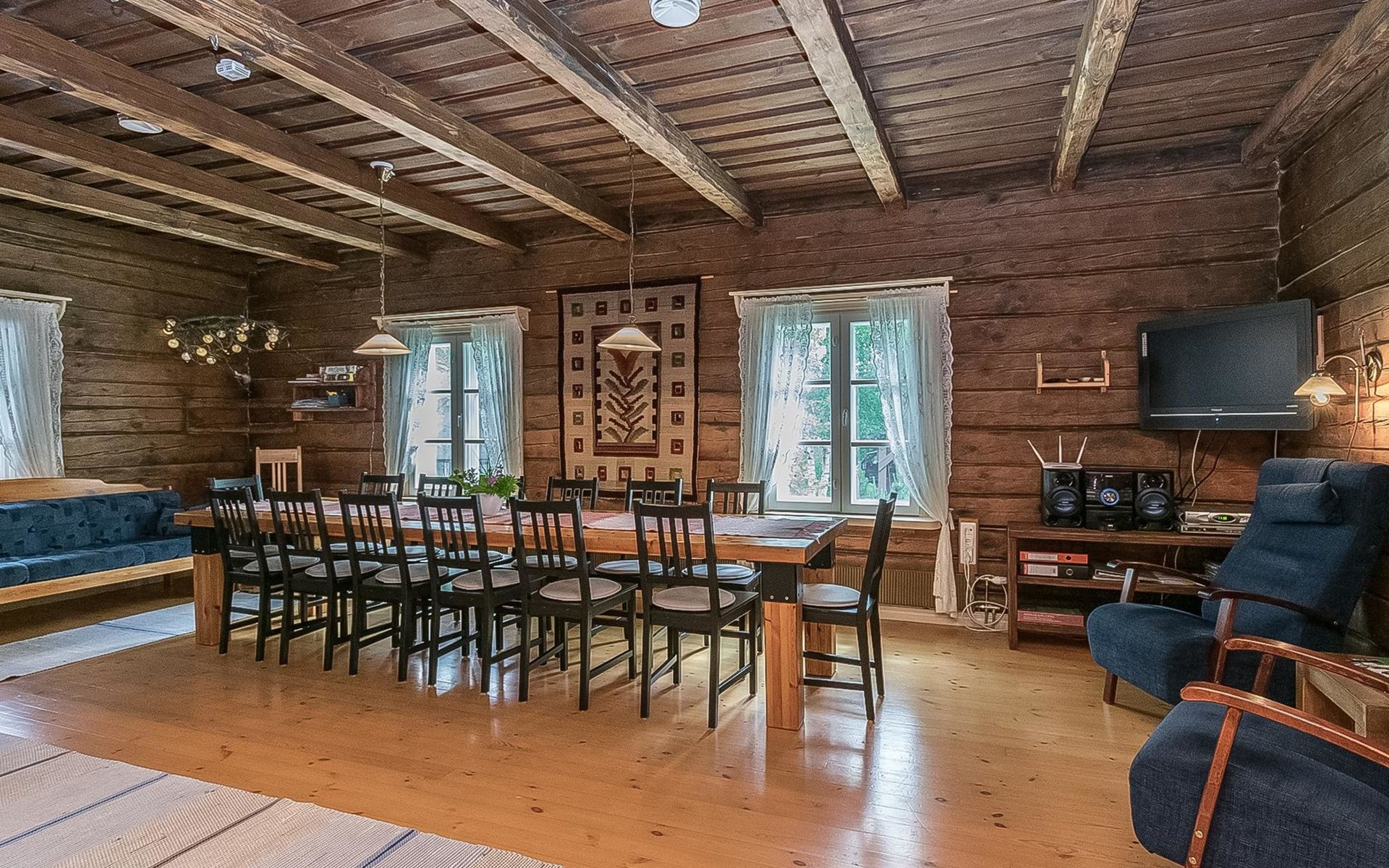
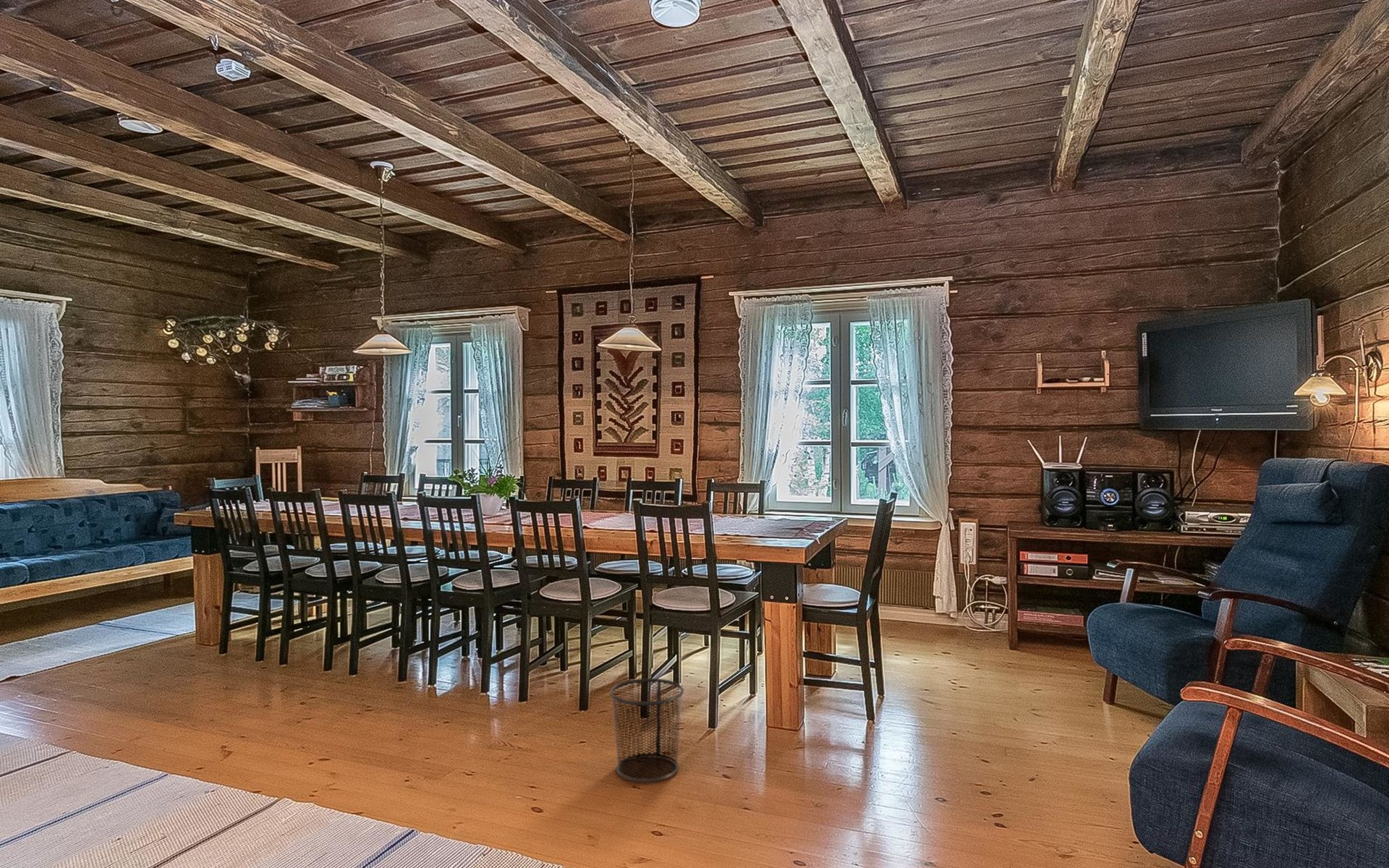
+ waste bin [609,678,684,783]
